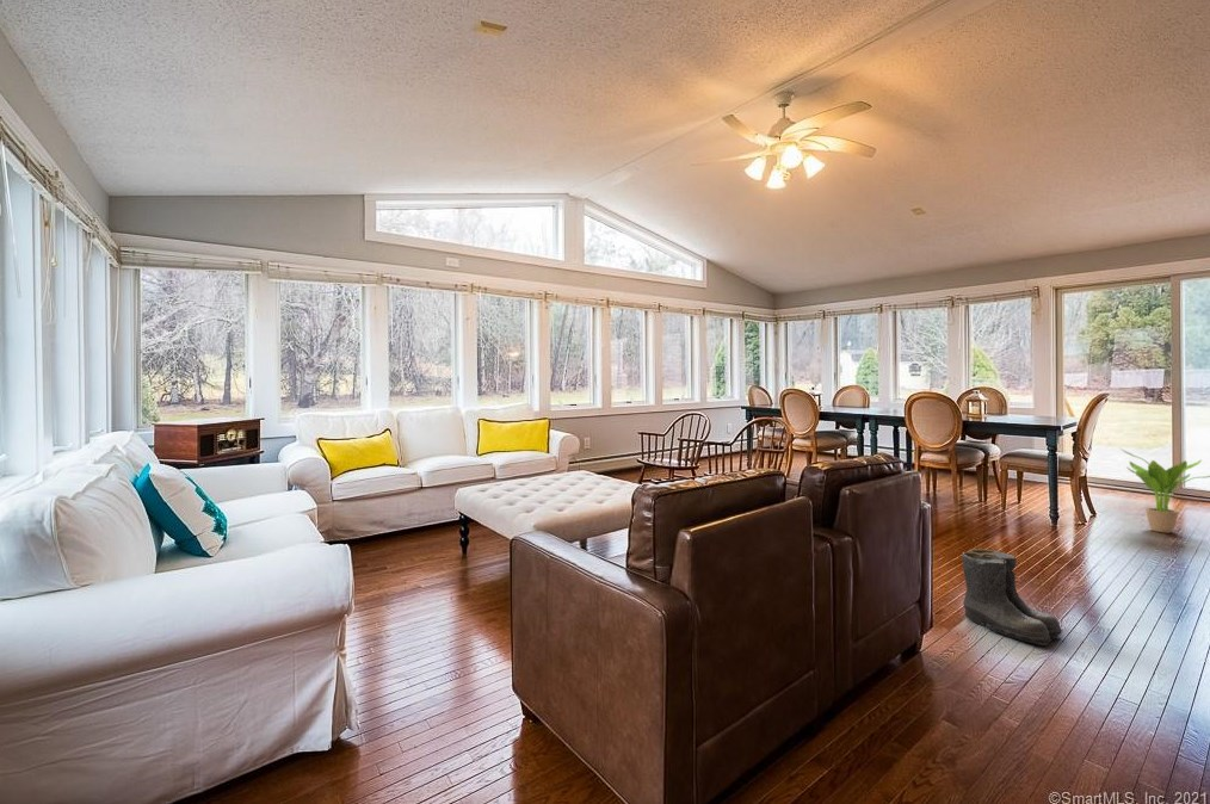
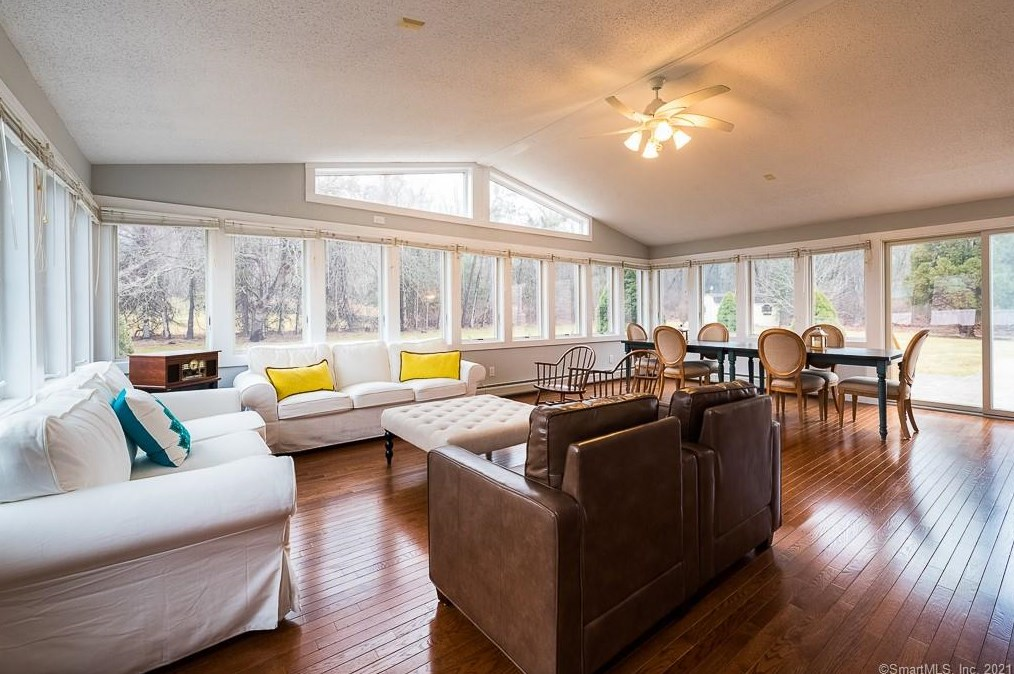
- boots [961,548,1064,647]
- potted plant [1119,447,1210,534]
